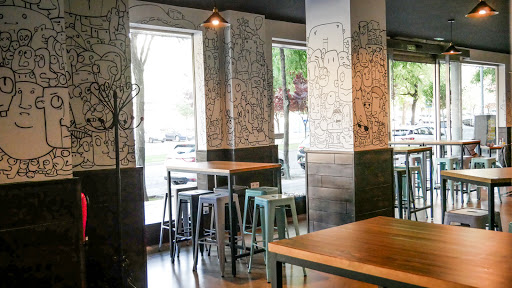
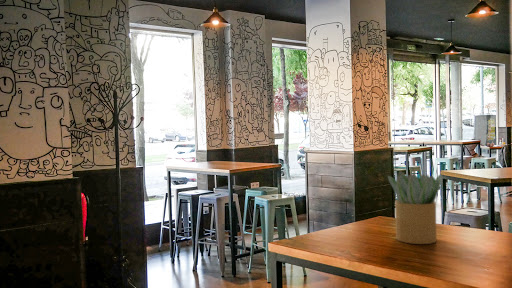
+ potted plant [387,170,443,245]
